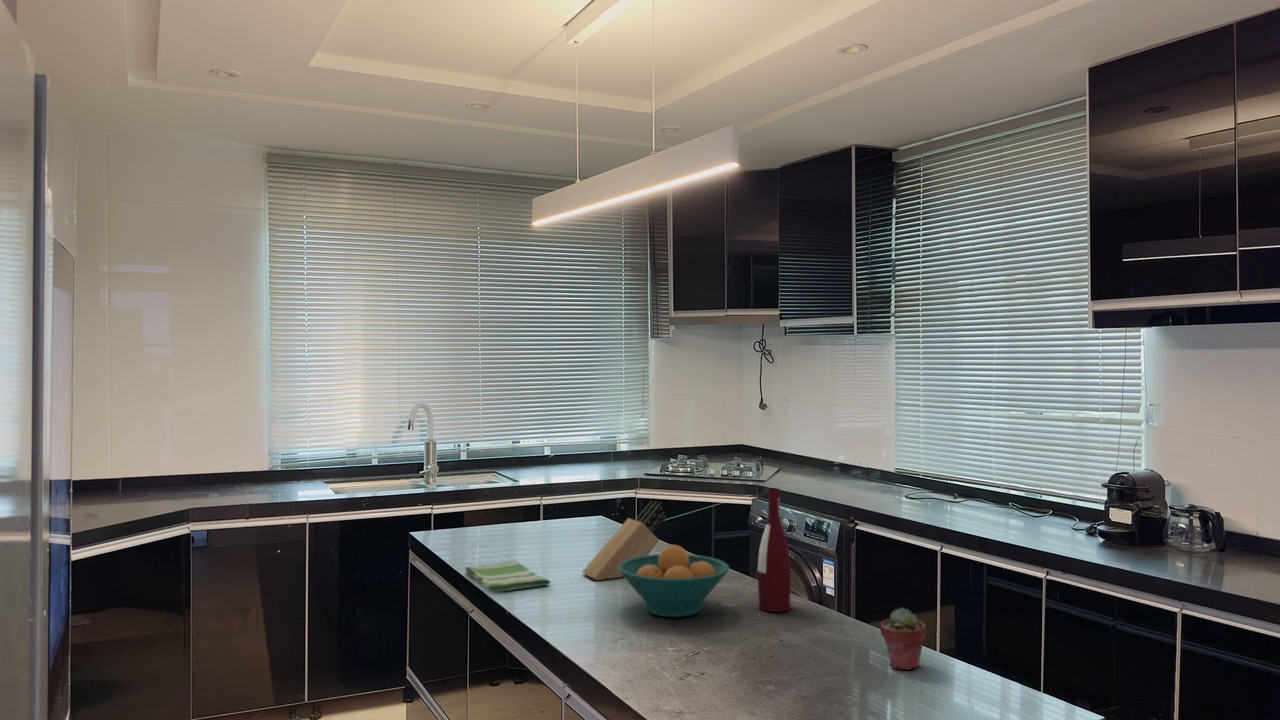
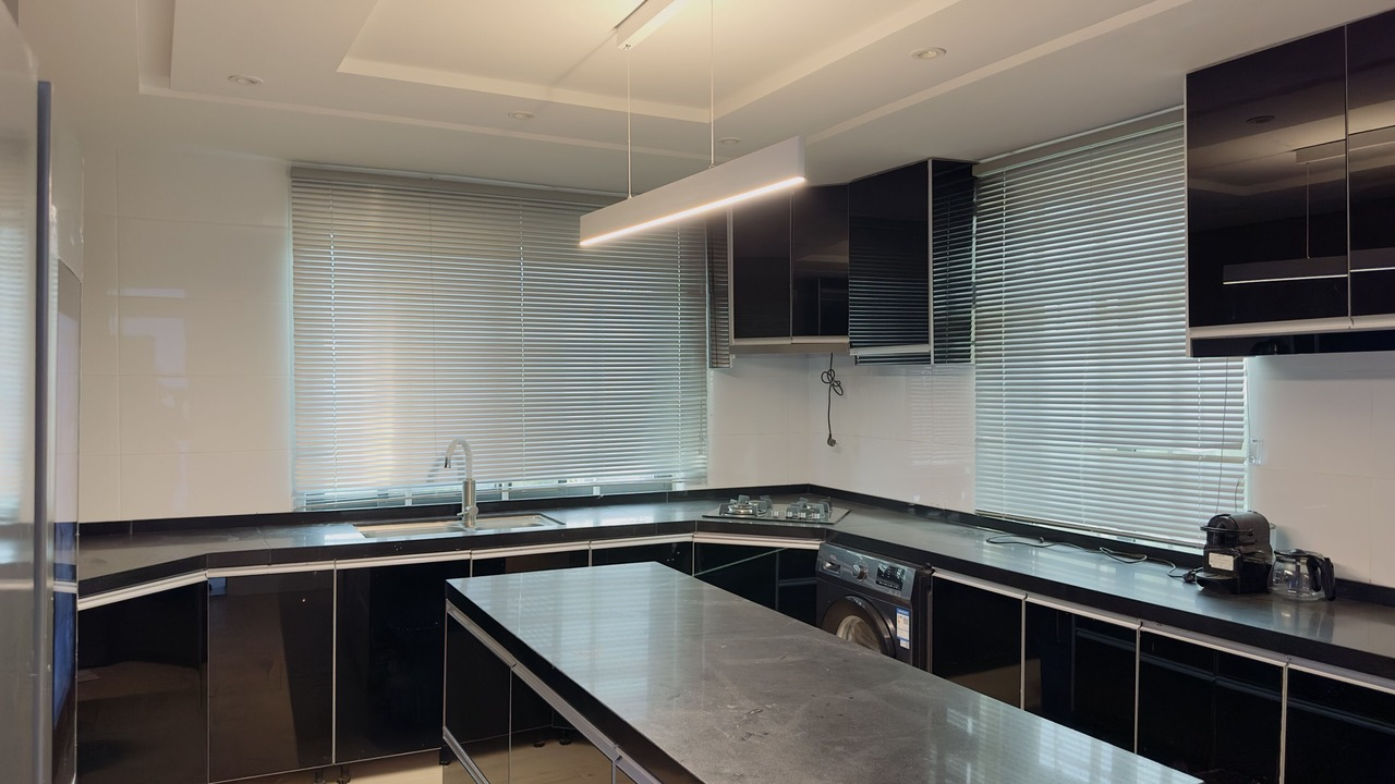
- knife block [581,500,667,581]
- alcohol [757,487,792,613]
- fruit bowl [617,544,730,618]
- dish towel [464,560,552,593]
- potted succulent [879,607,927,671]
